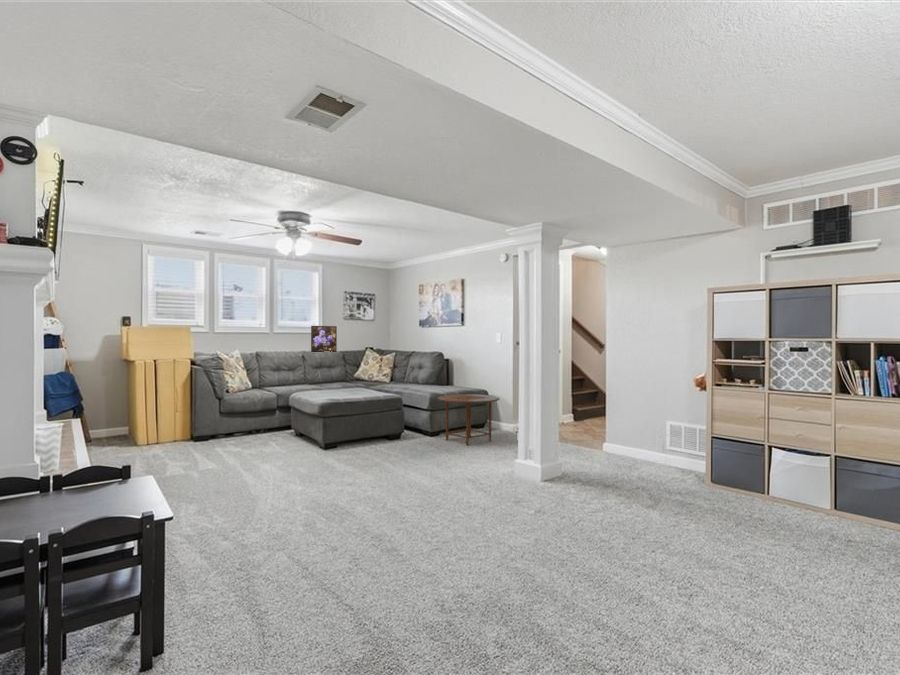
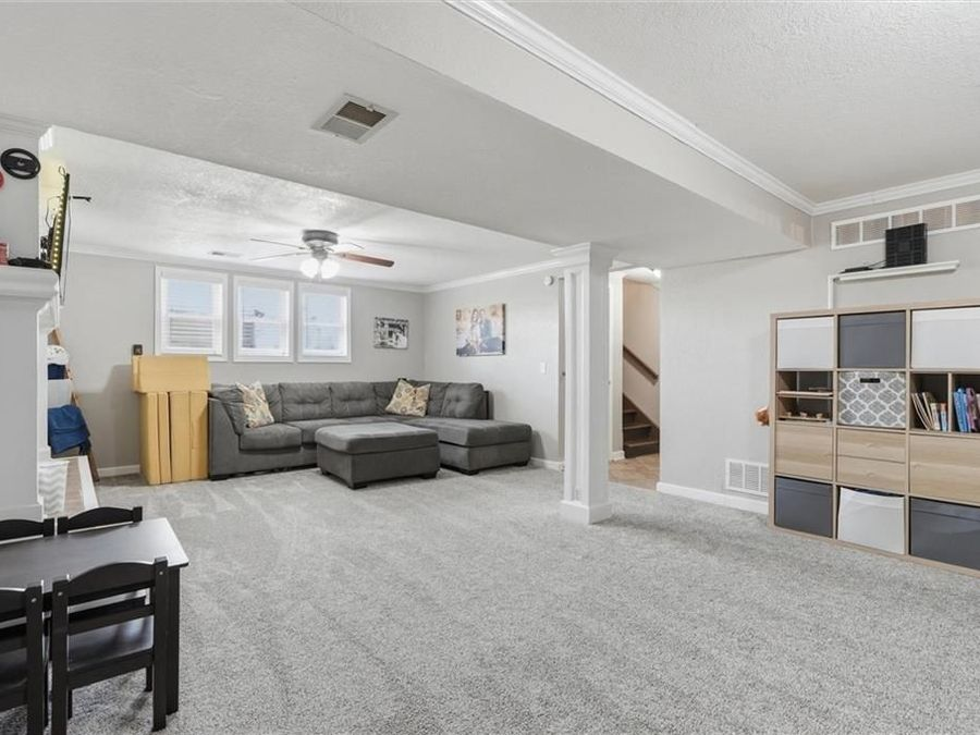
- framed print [310,325,338,353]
- side table [437,393,501,446]
